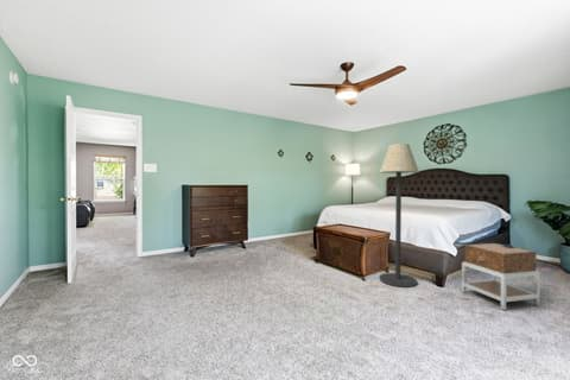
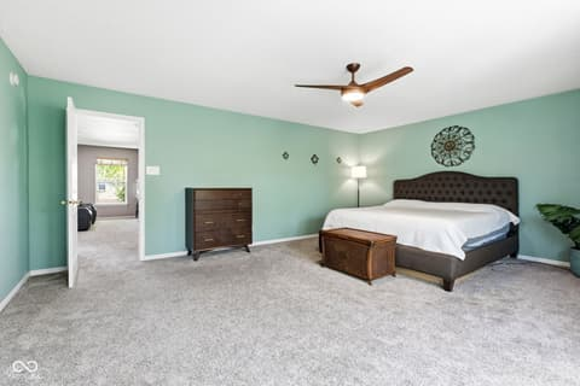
- nightstand [461,242,542,311]
- floor lamp [378,142,420,289]
